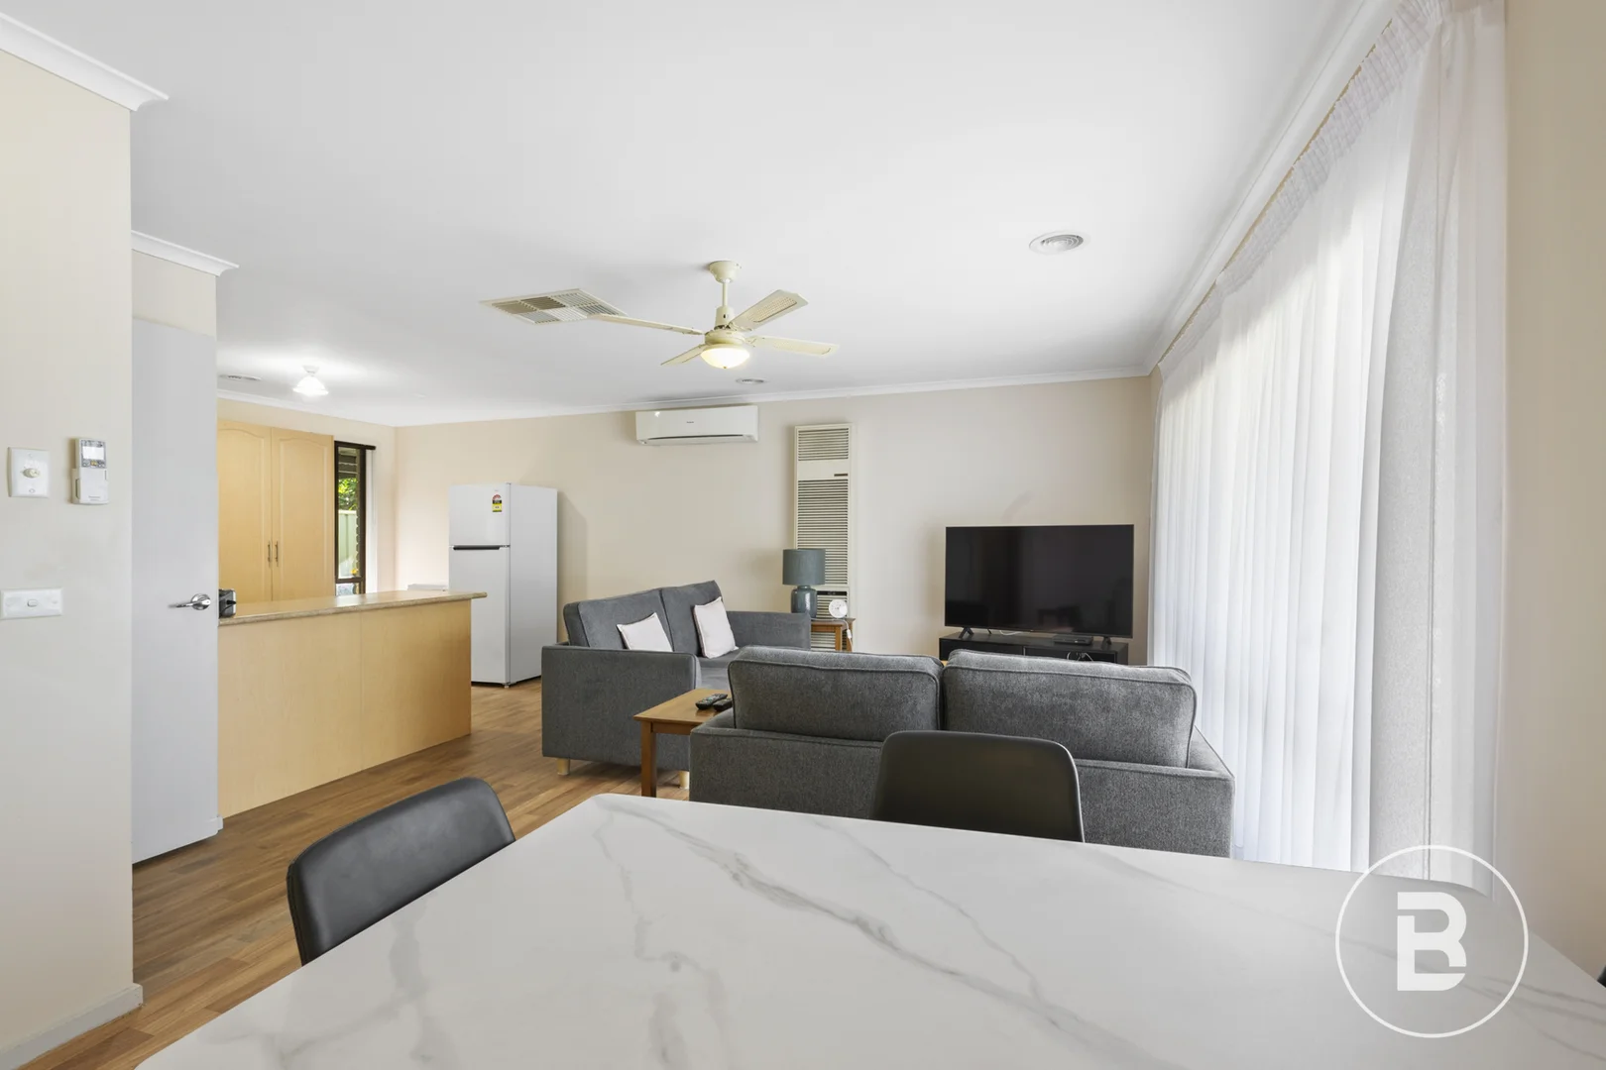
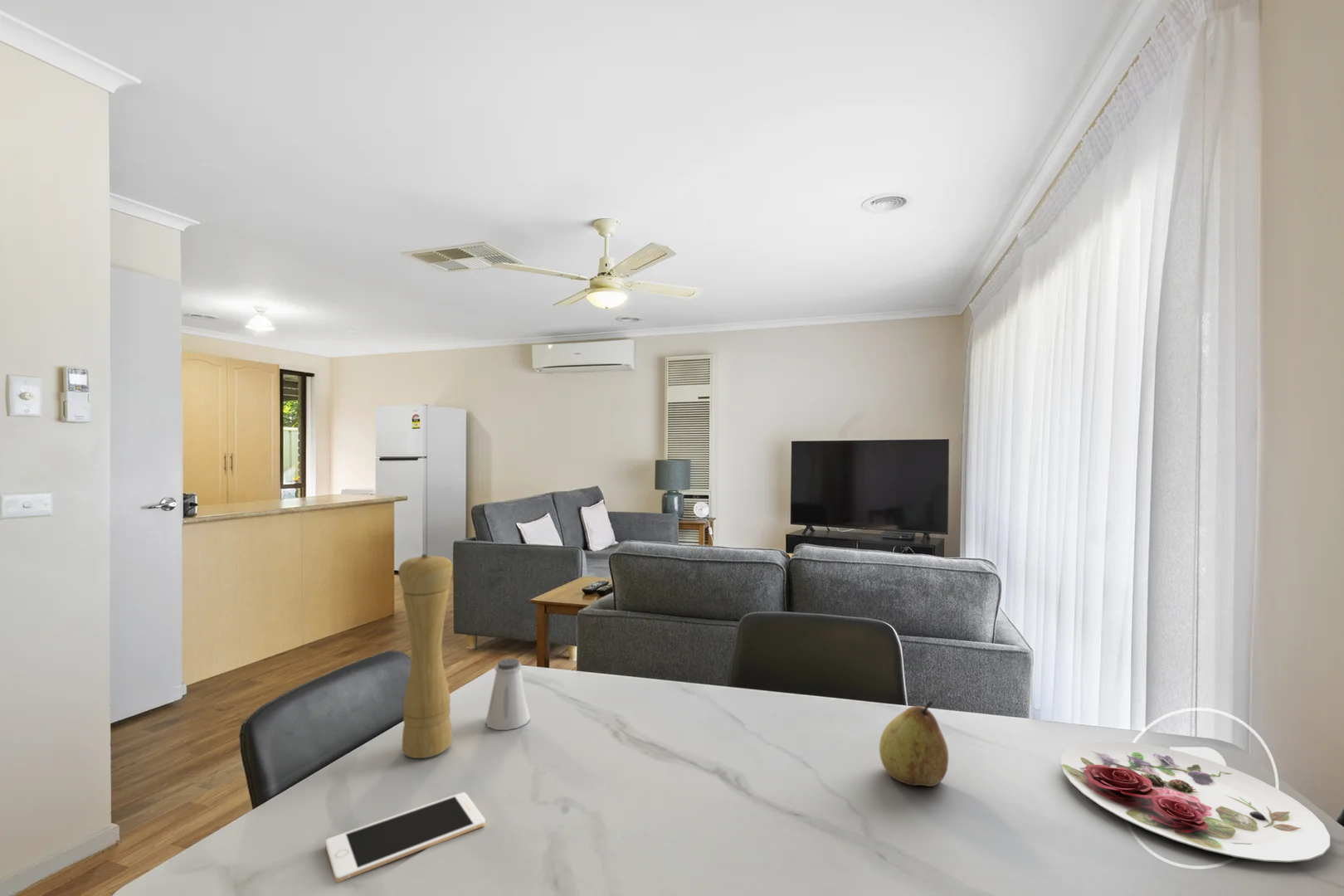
+ fruit [879,700,949,787]
+ saltshaker [485,657,531,731]
+ plate [1060,740,1332,863]
+ pepper mill [397,553,454,759]
+ cell phone [325,791,486,883]
